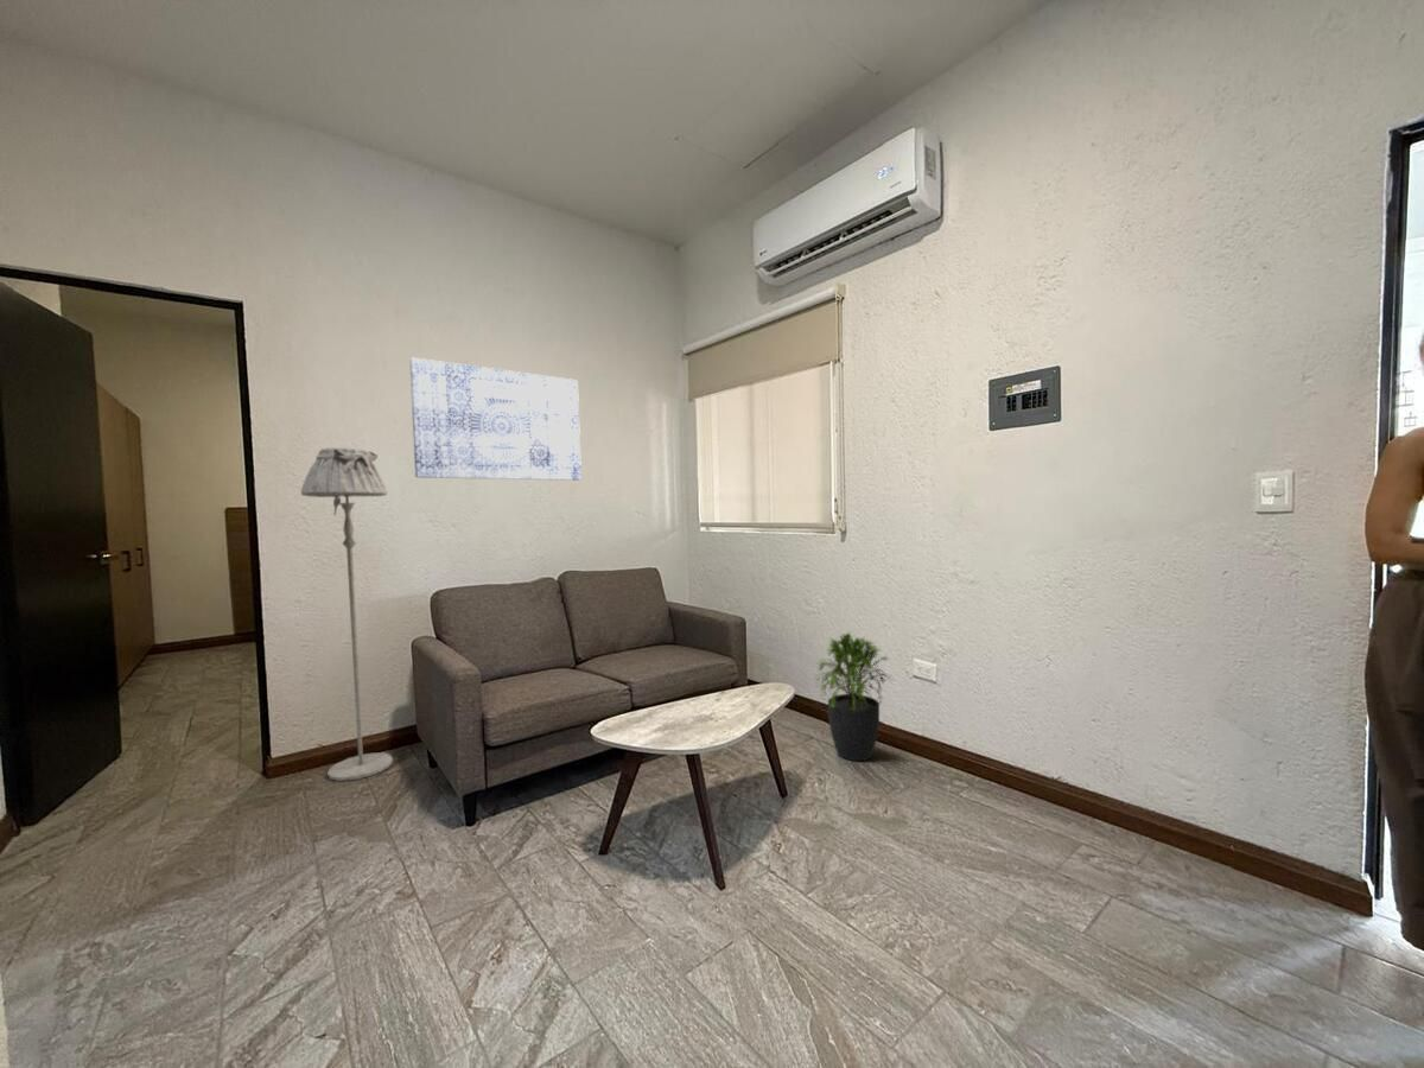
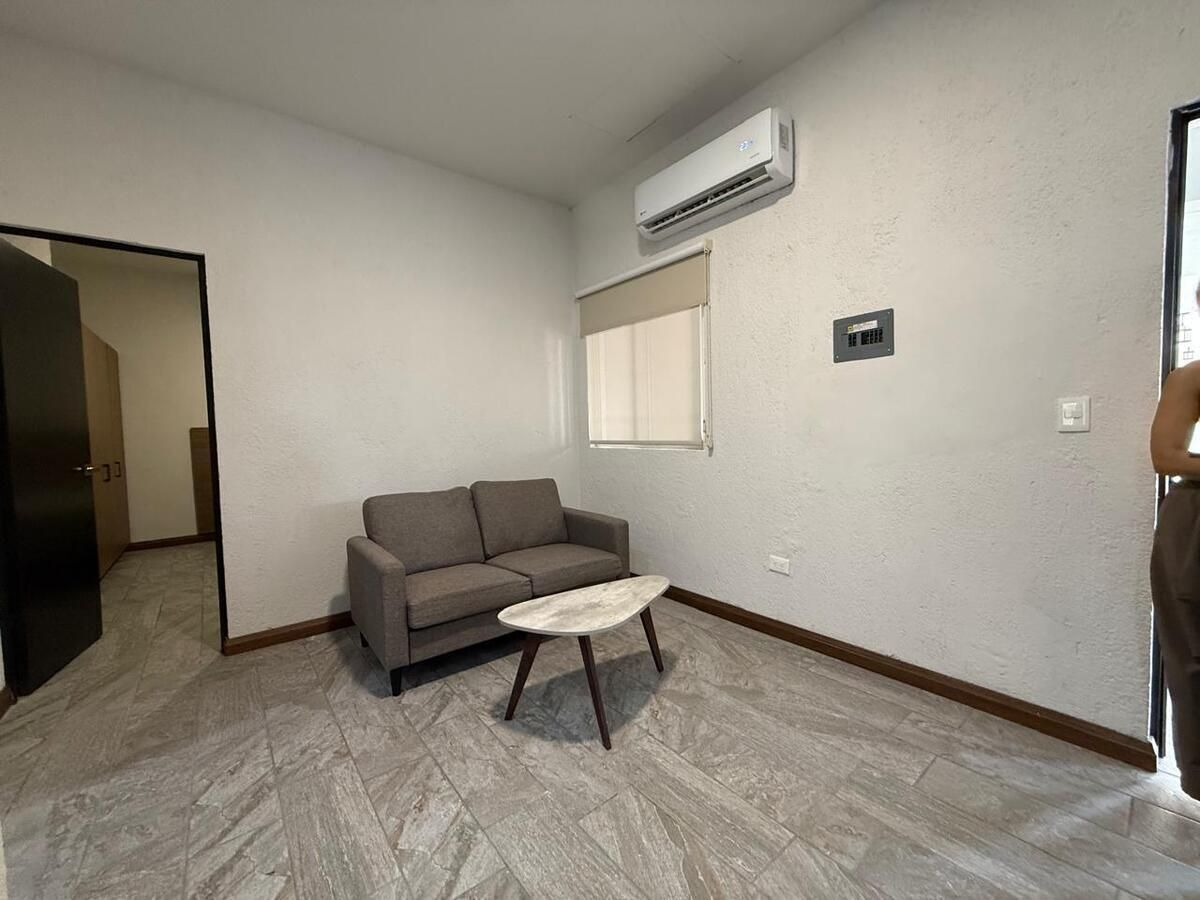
- wall art [408,356,583,482]
- potted plant [814,630,895,762]
- floor lamp [300,446,394,782]
